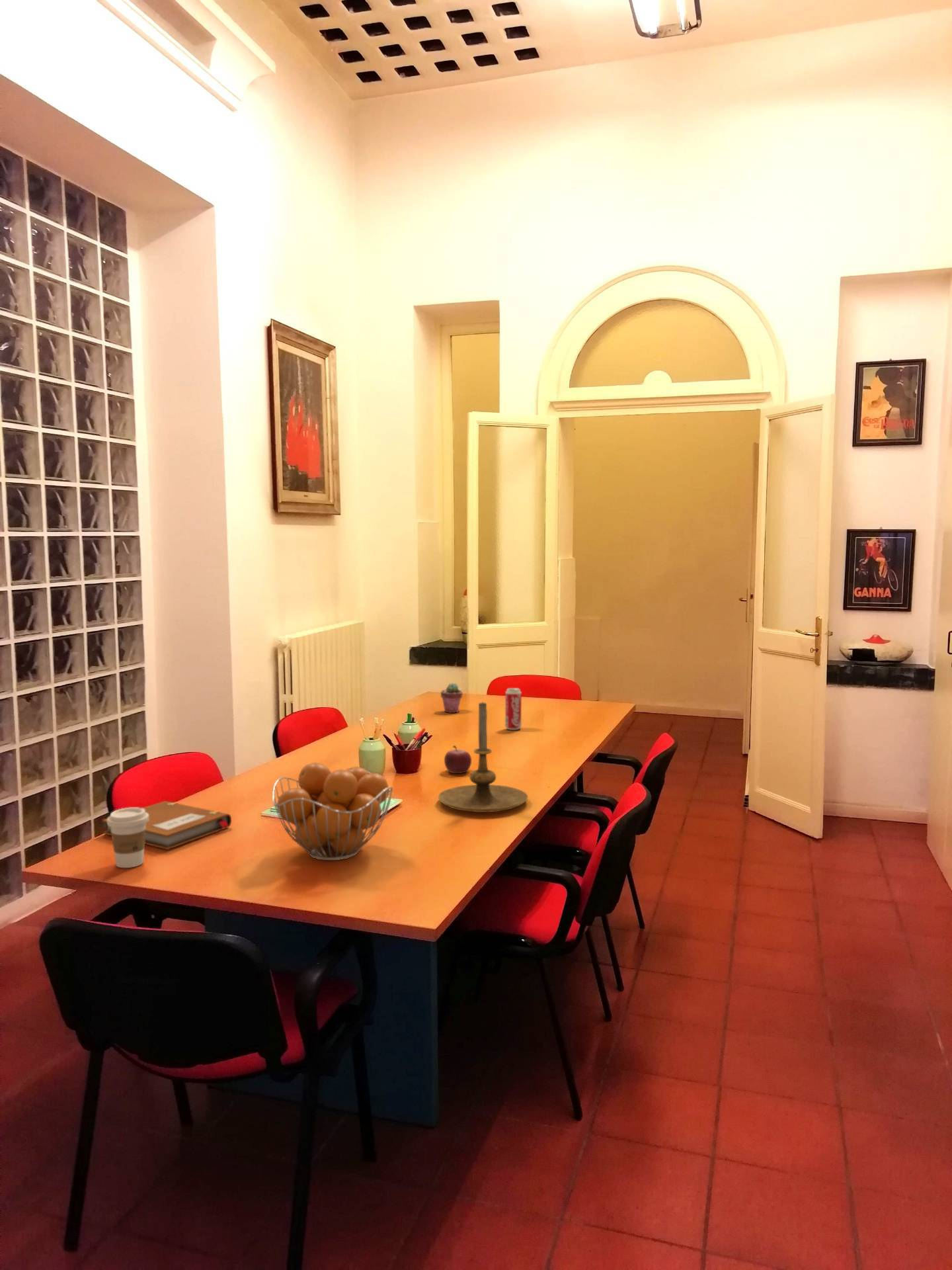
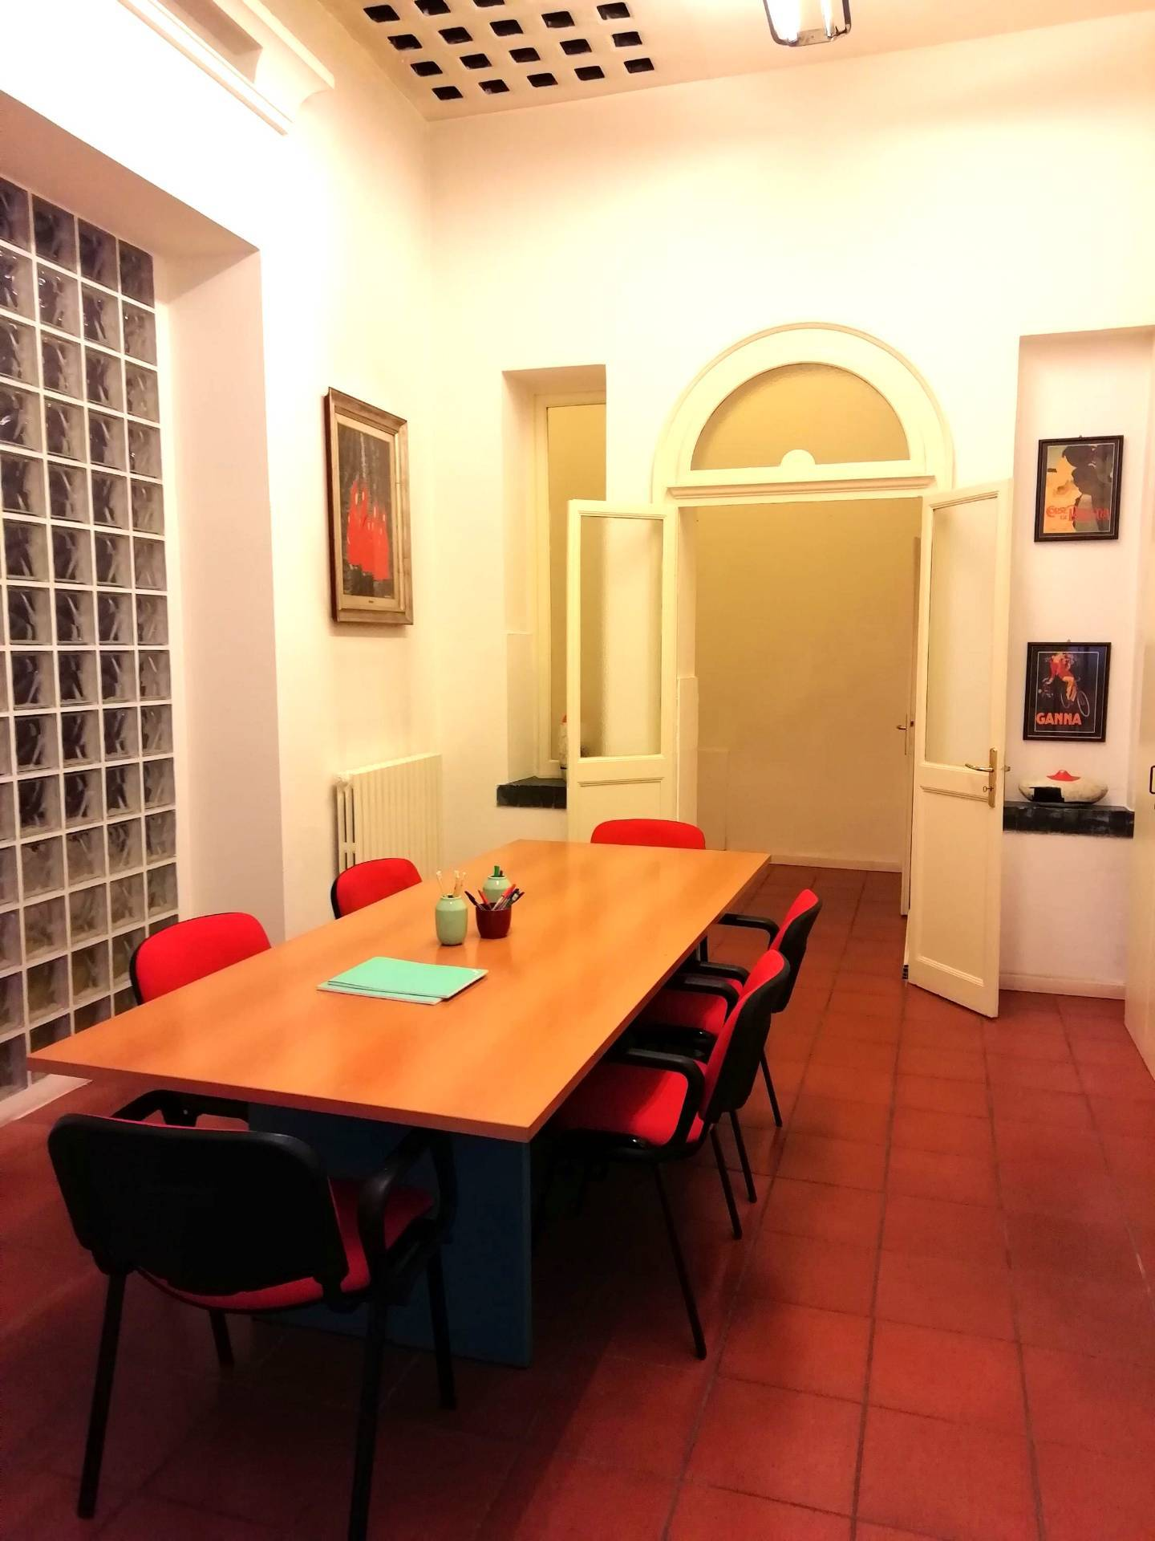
- coffee cup [106,807,149,868]
- potted succulent [440,682,463,714]
- notebook [102,800,232,850]
- beverage can [504,687,522,731]
- fruit basket [272,762,393,861]
- candle holder [437,701,529,813]
- fruit [444,745,472,774]
